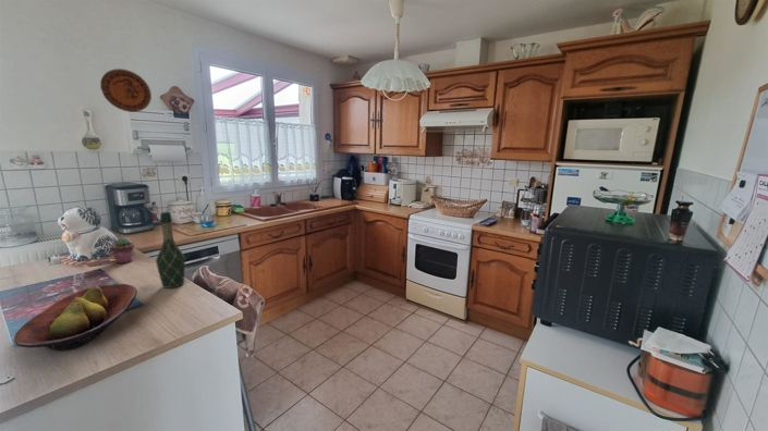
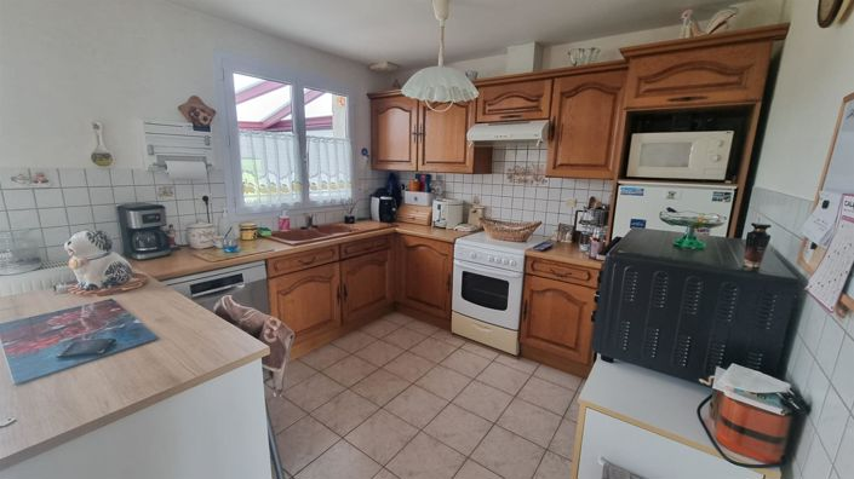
- fruit bowl [13,283,138,352]
- potted succulent [109,236,135,264]
- wine bottle [155,211,186,290]
- decorative plate [99,67,153,113]
